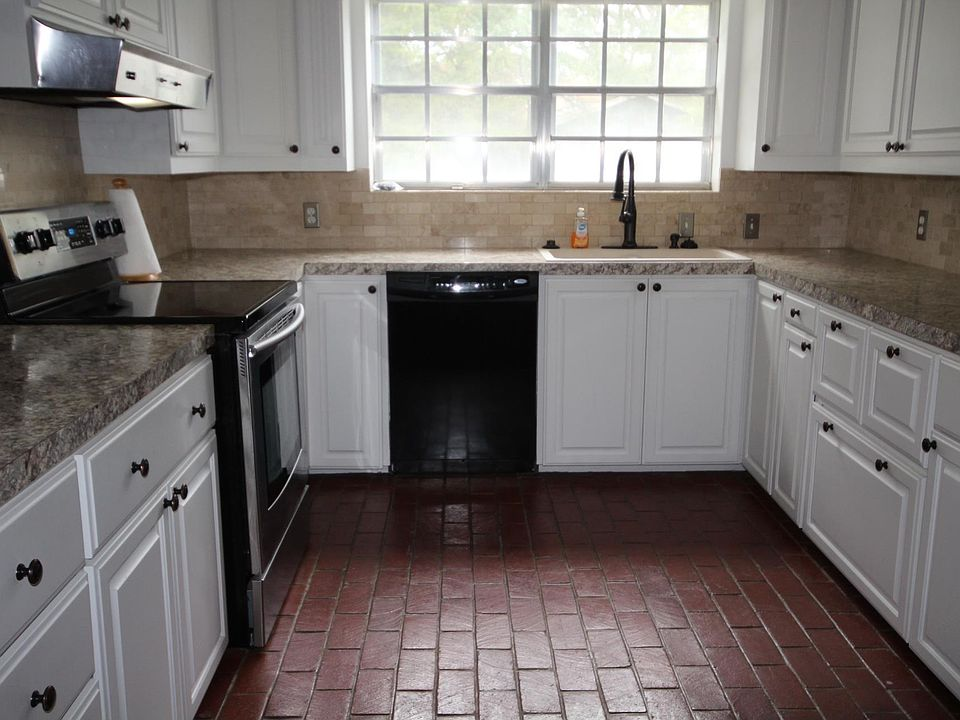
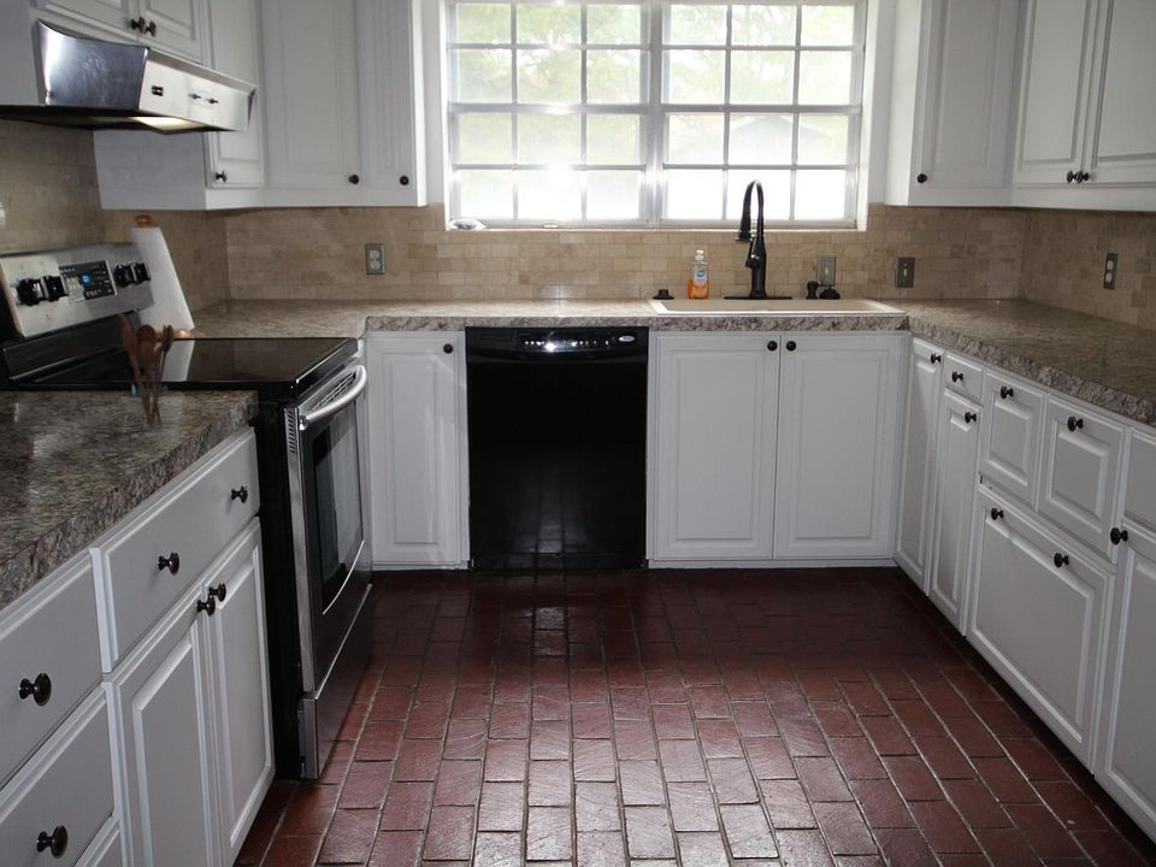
+ utensil holder [117,312,175,427]
